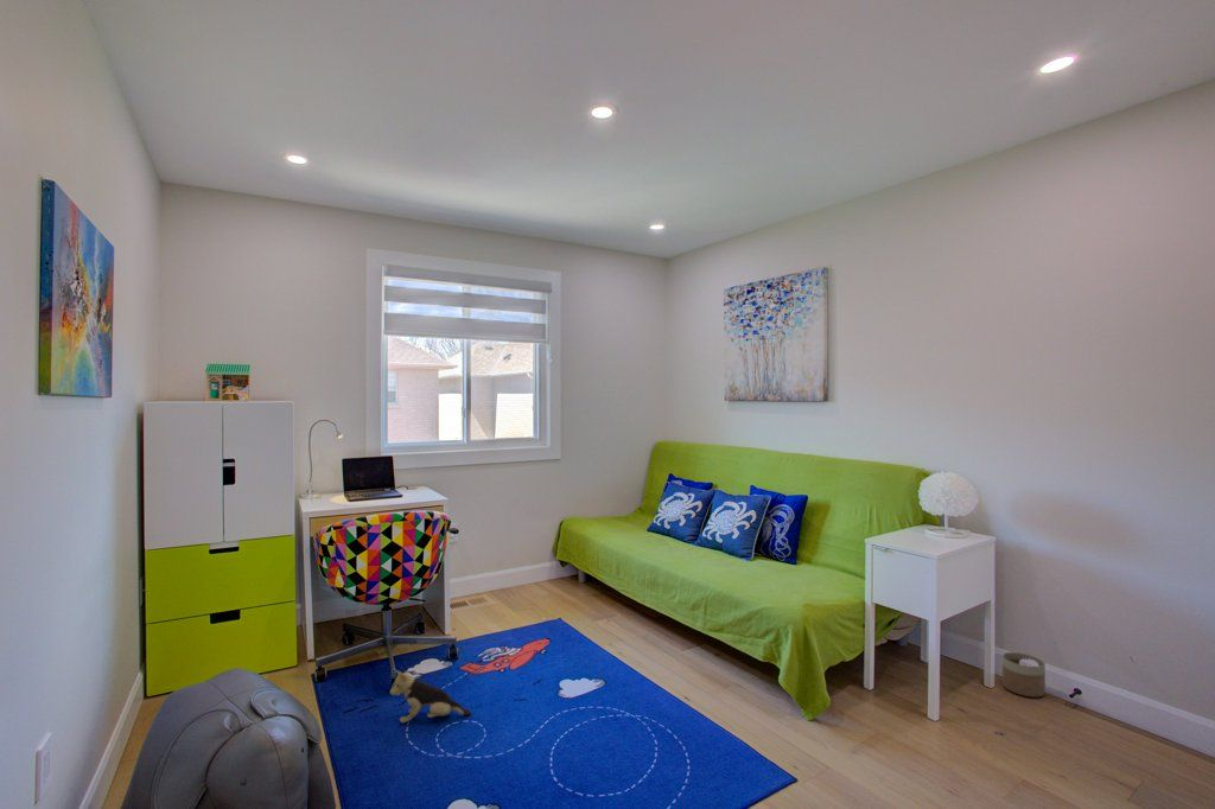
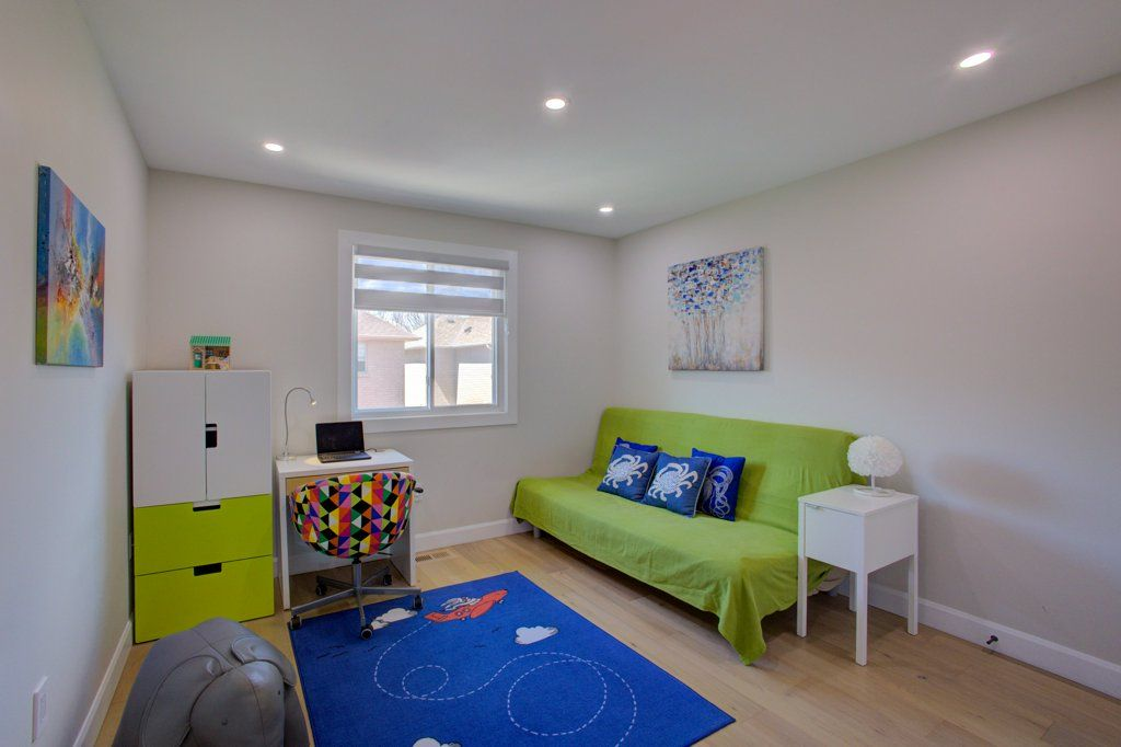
- planter [1001,651,1047,699]
- plush toy [389,669,473,724]
